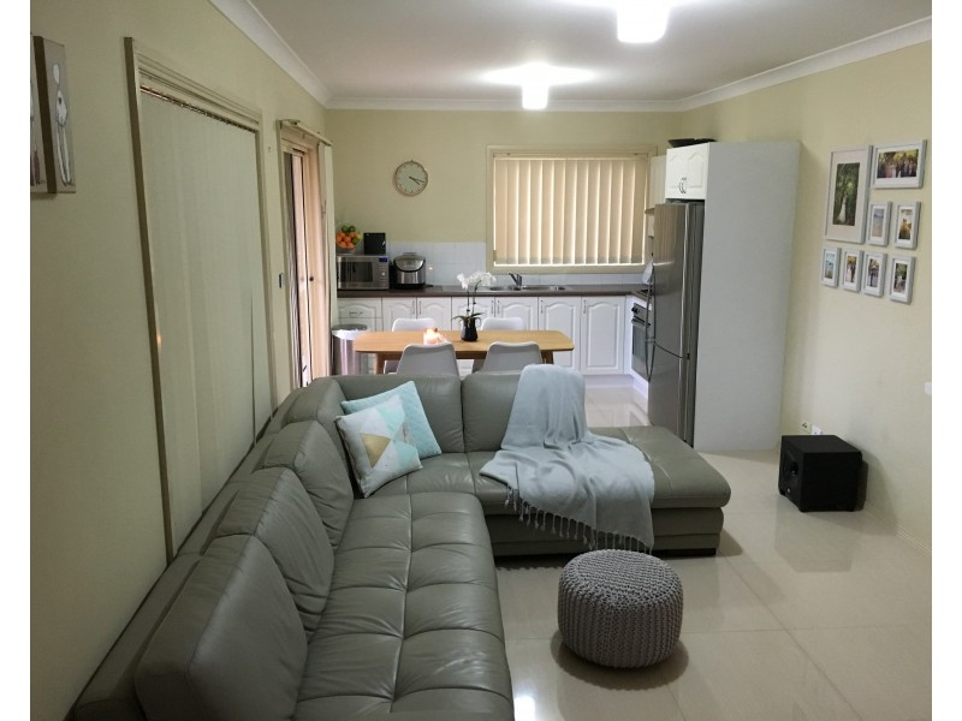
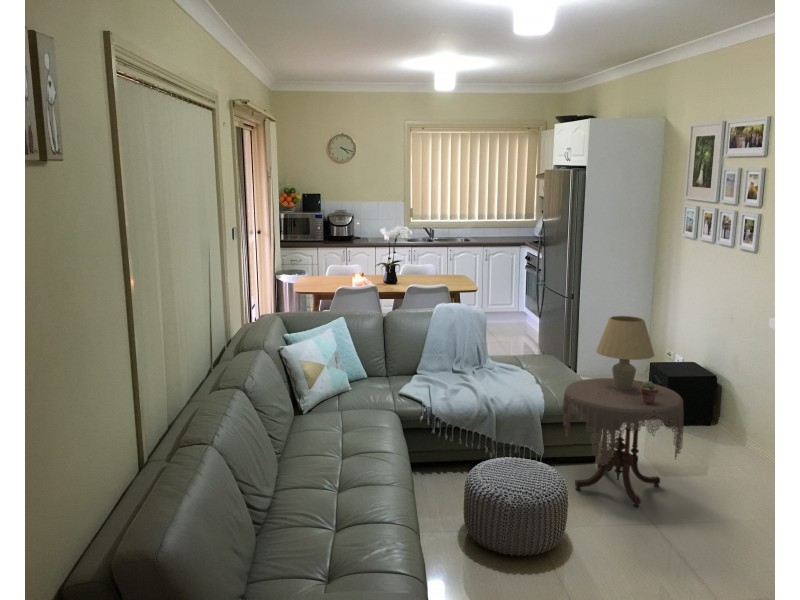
+ potted succulent [640,380,659,405]
+ table lamp [595,315,656,389]
+ side table [562,377,685,508]
